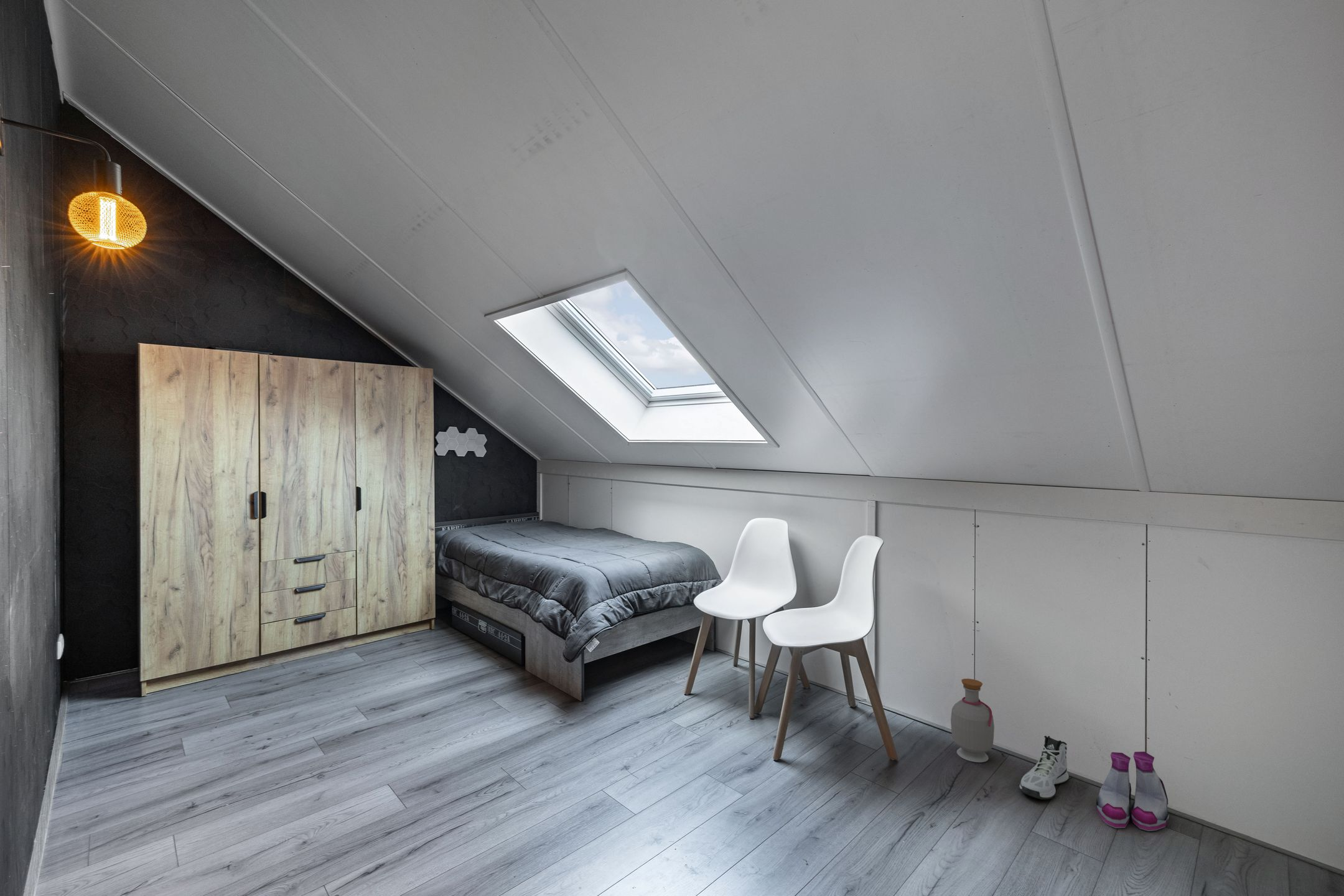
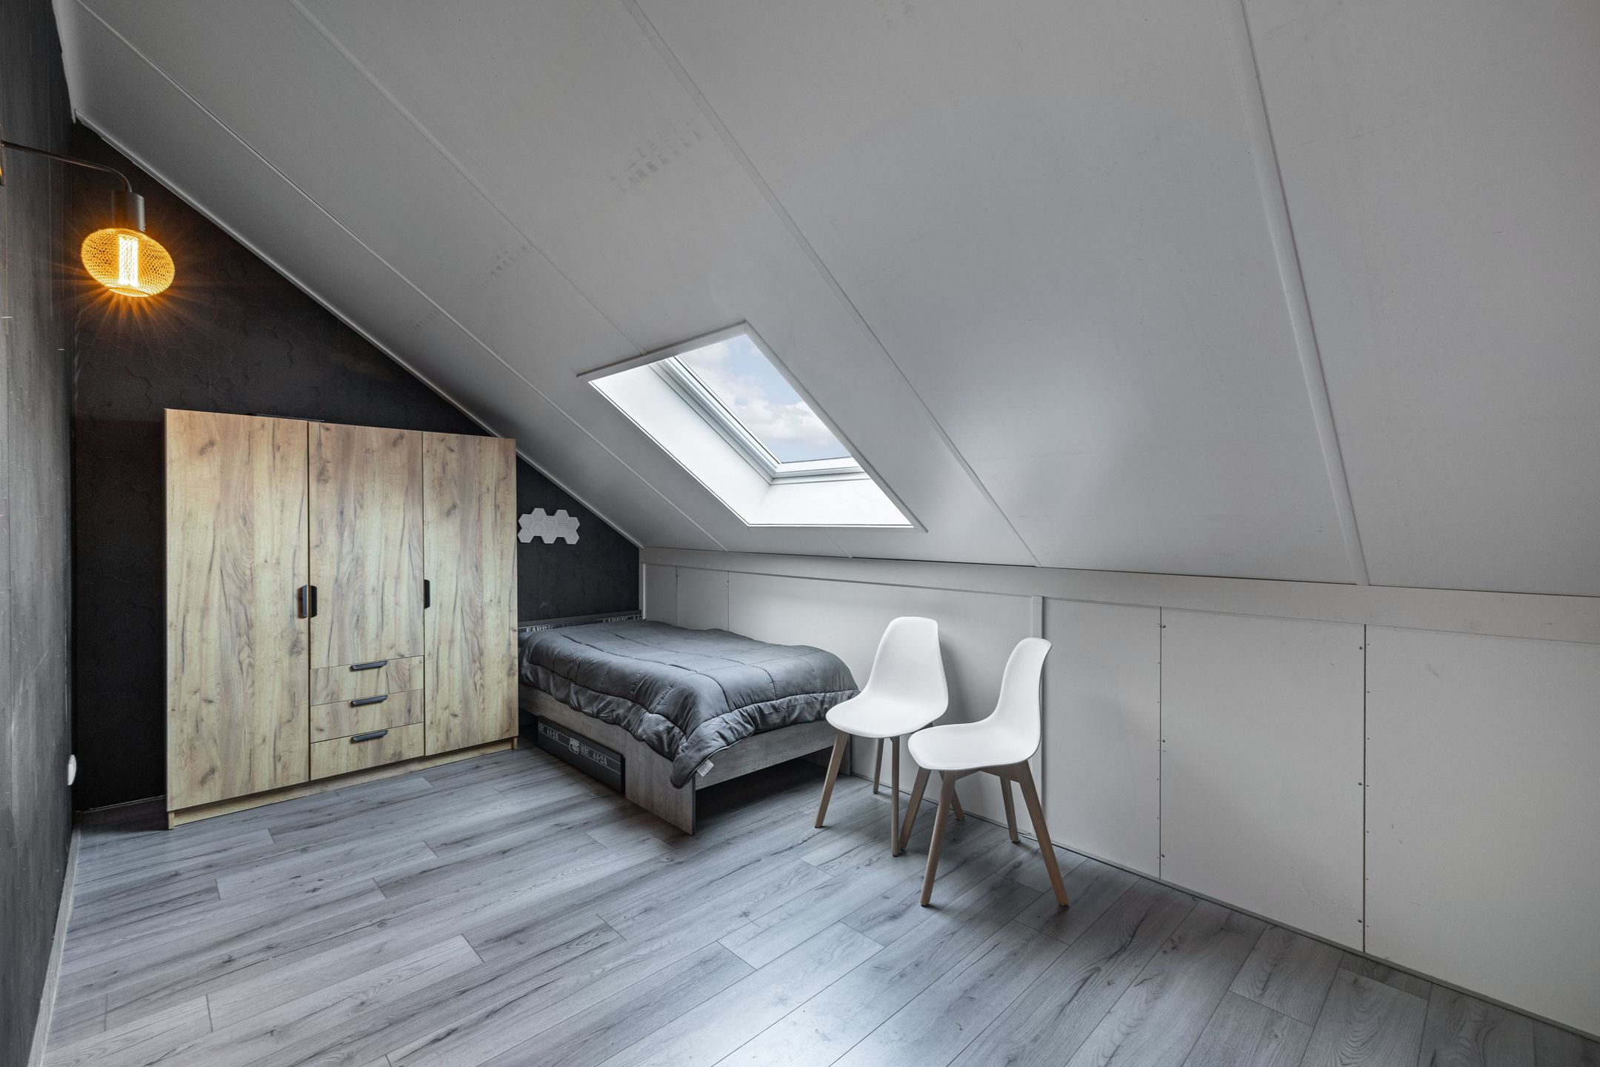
- boots [1096,751,1170,832]
- sneaker [1019,735,1069,800]
- bottle [950,678,995,763]
